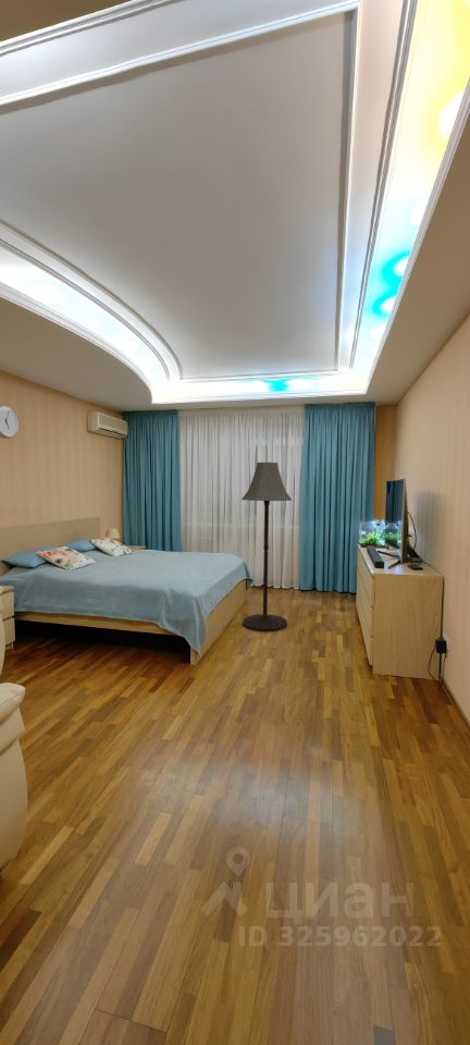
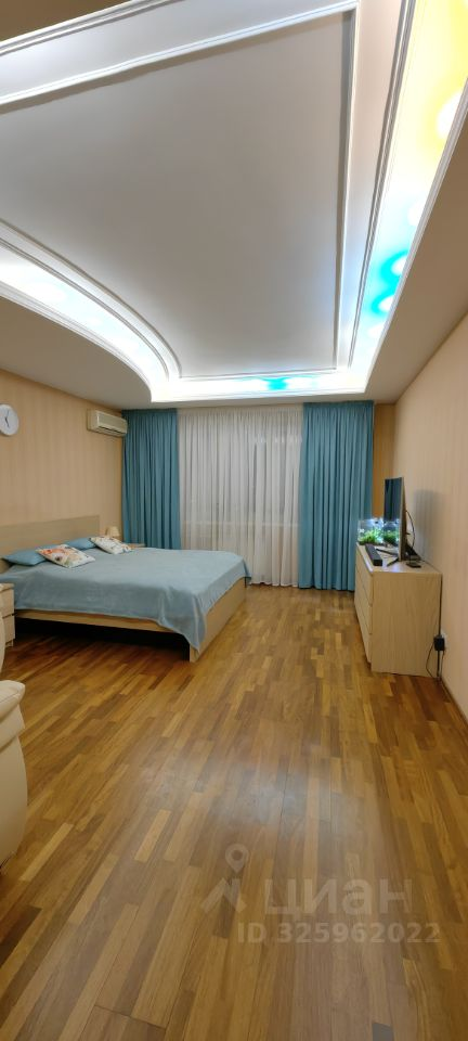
- floor lamp [240,462,293,632]
